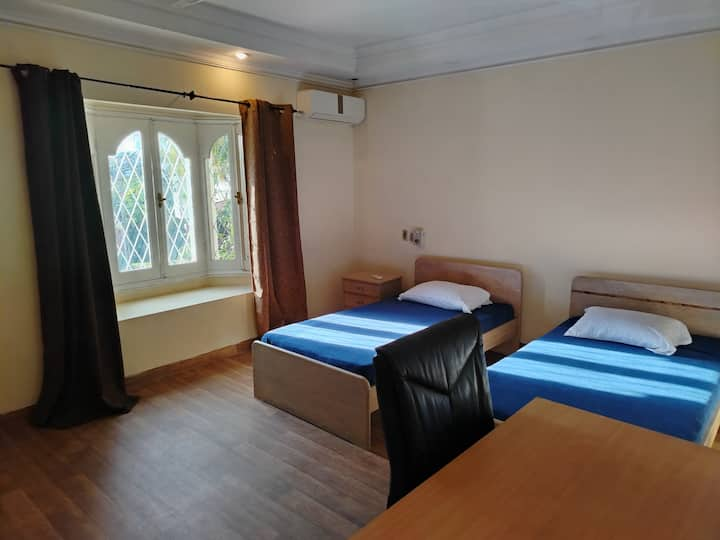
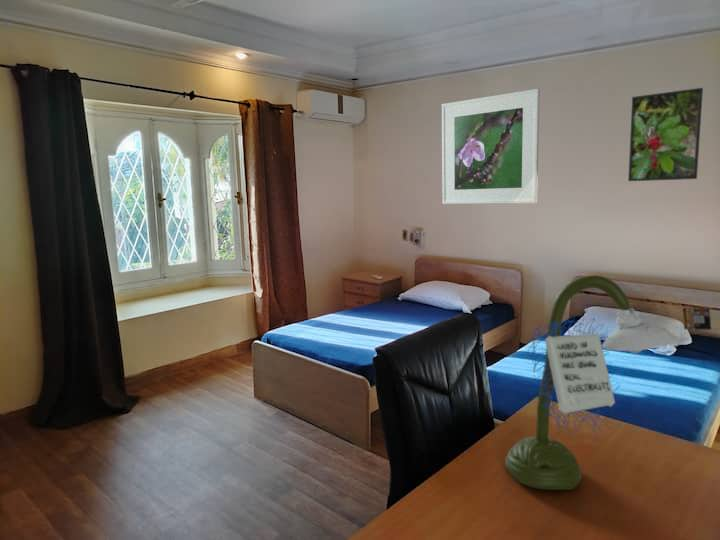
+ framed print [627,87,704,182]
+ desk lamp [504,274,712,491]
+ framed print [441,88,541,205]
